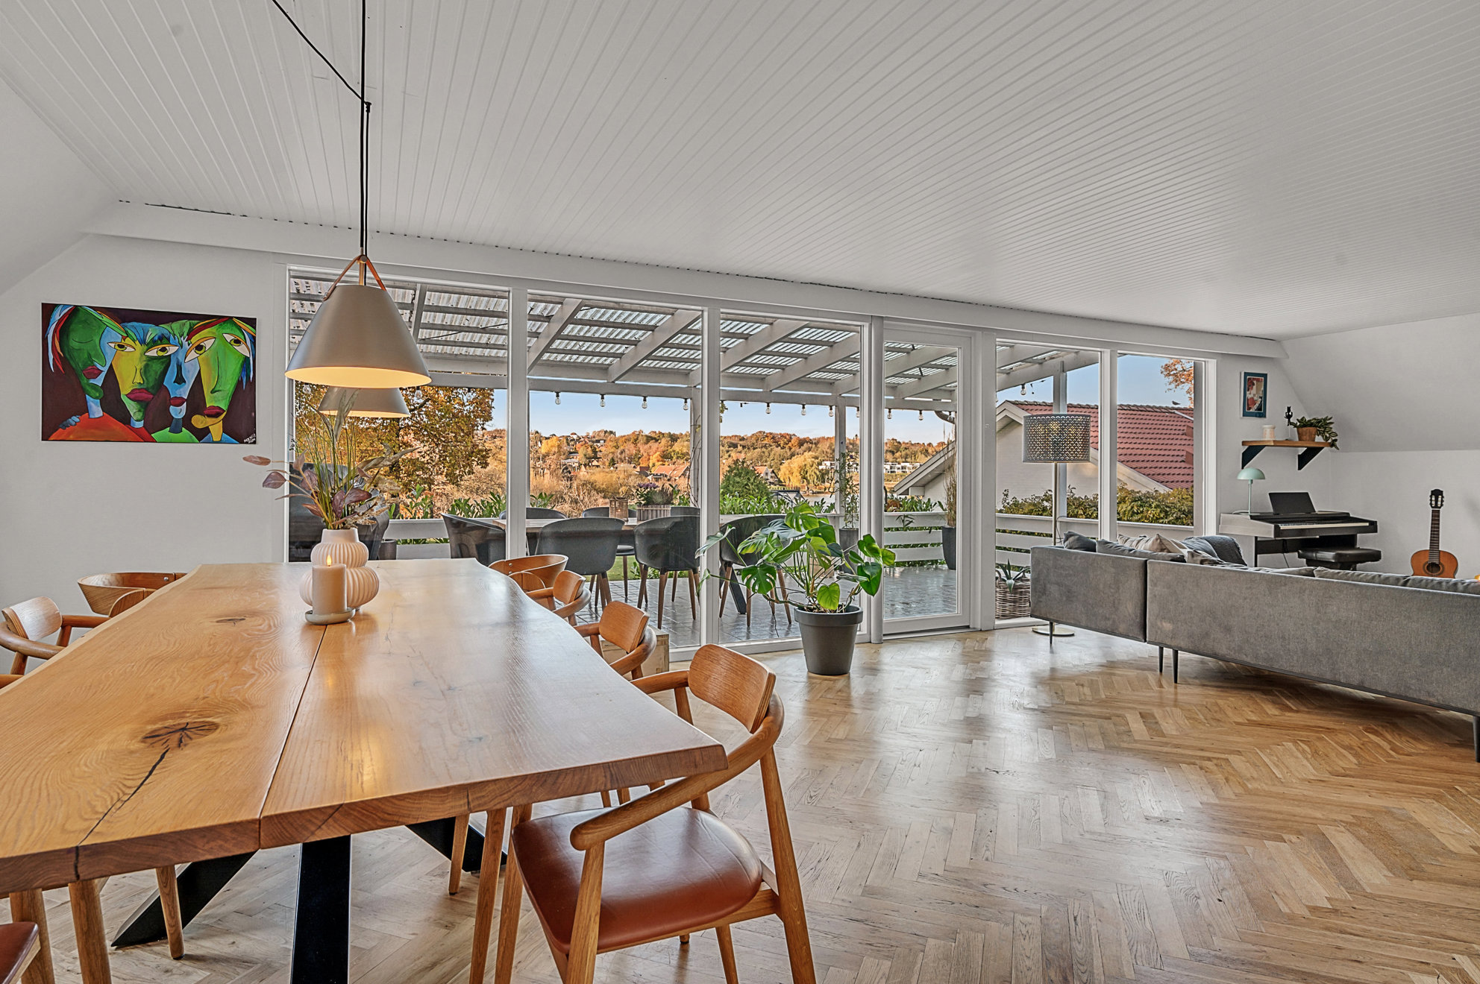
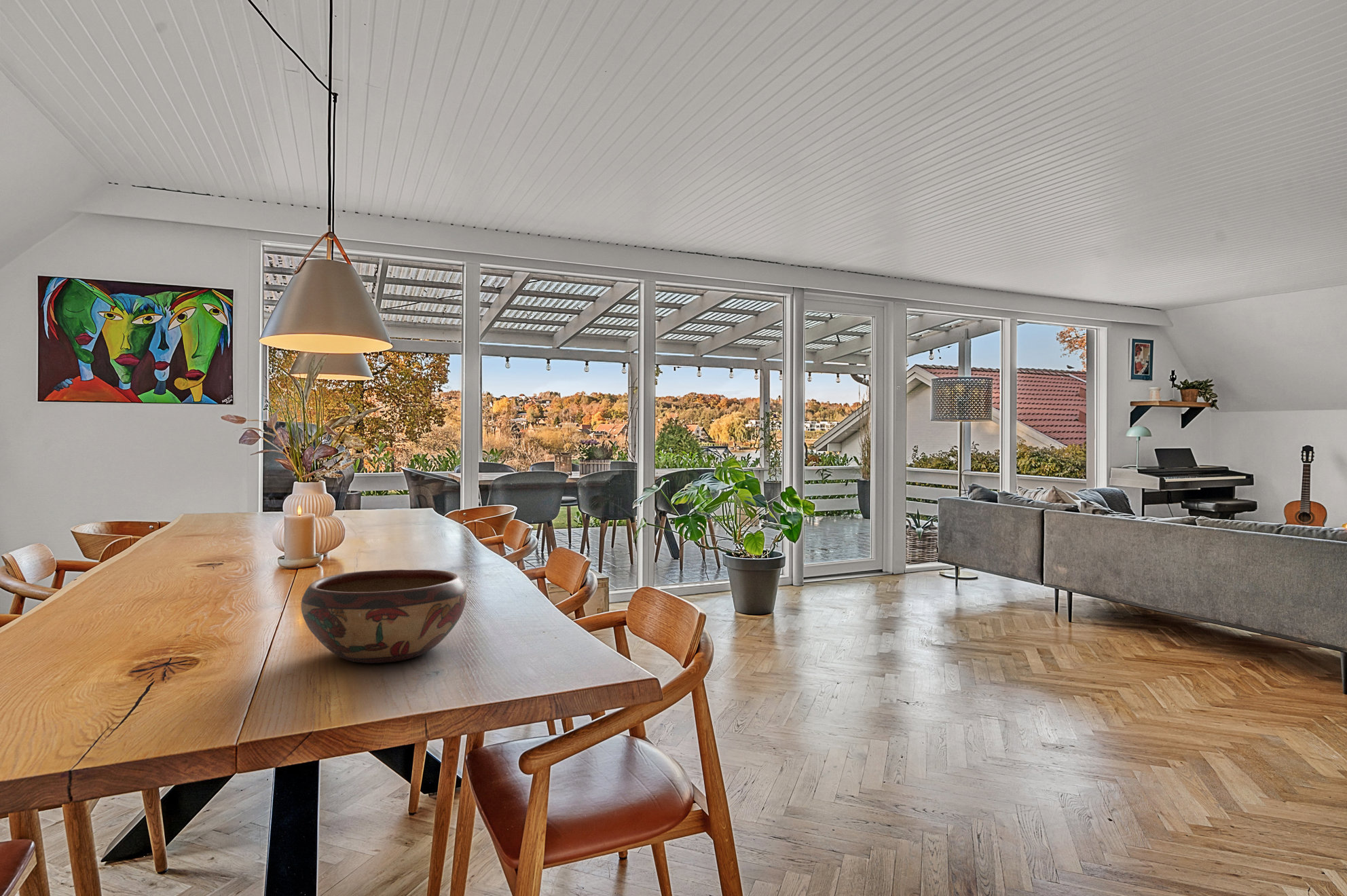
+ decorative bowl [300,569,467,664]
